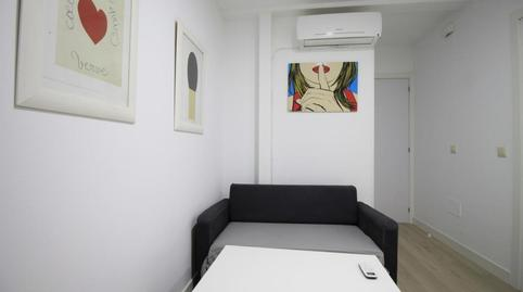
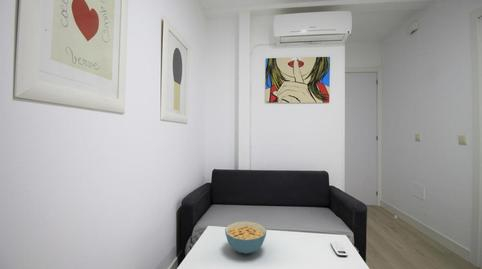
+ cereal bowl [224,220,268,255]
